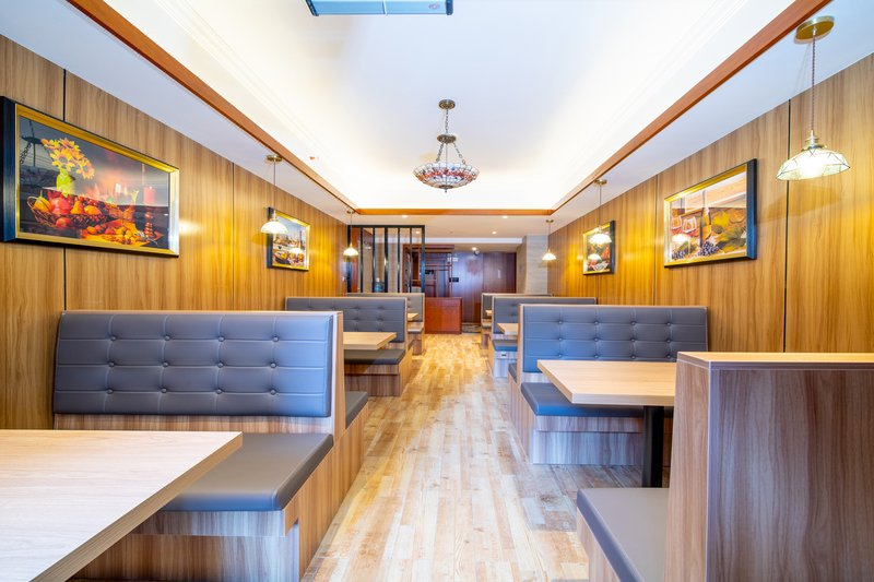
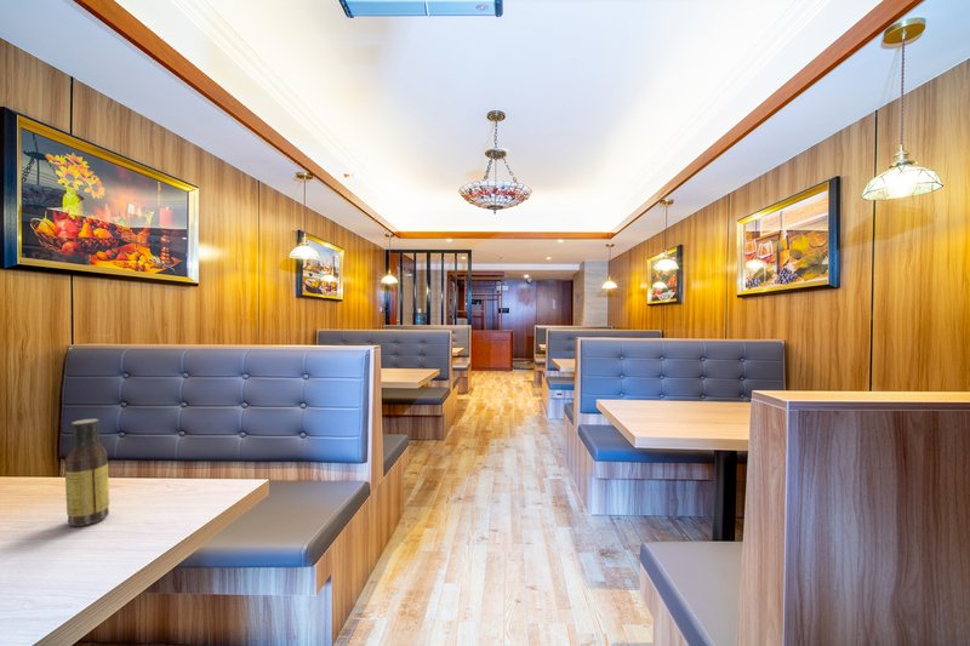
+ sauce bottle [64,418,110,527]
